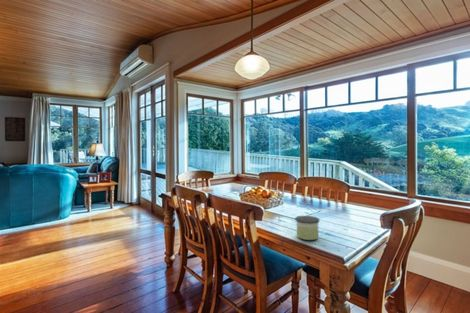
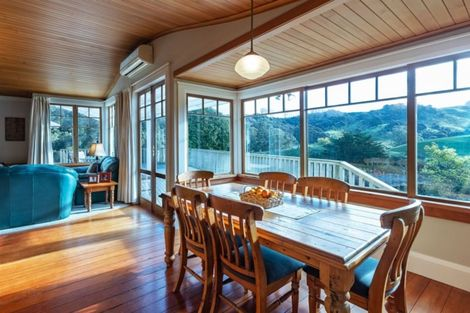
- candle [295,215,320,241]
